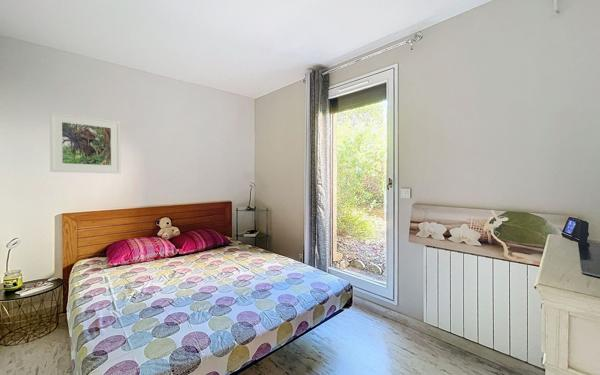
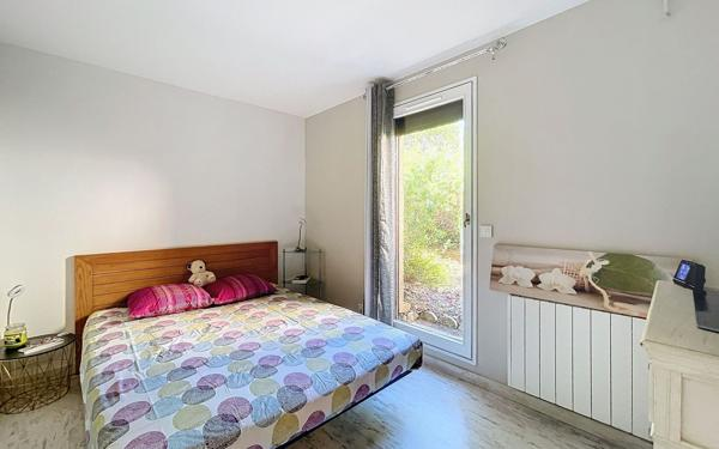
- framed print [49,111,122,174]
